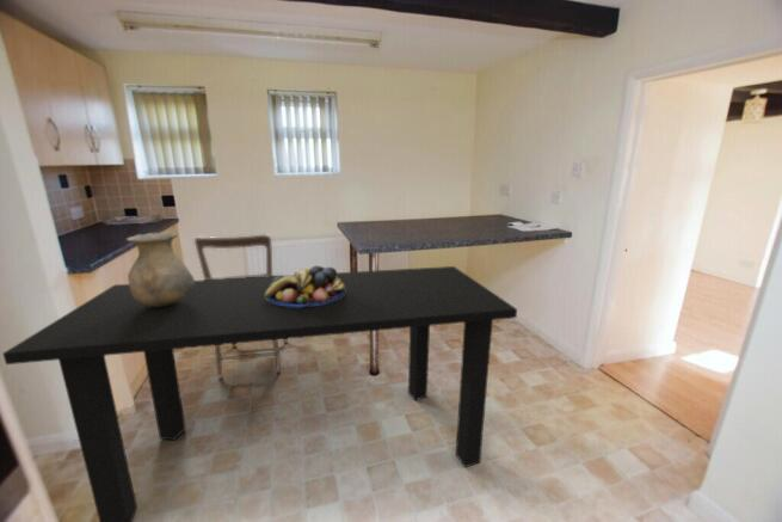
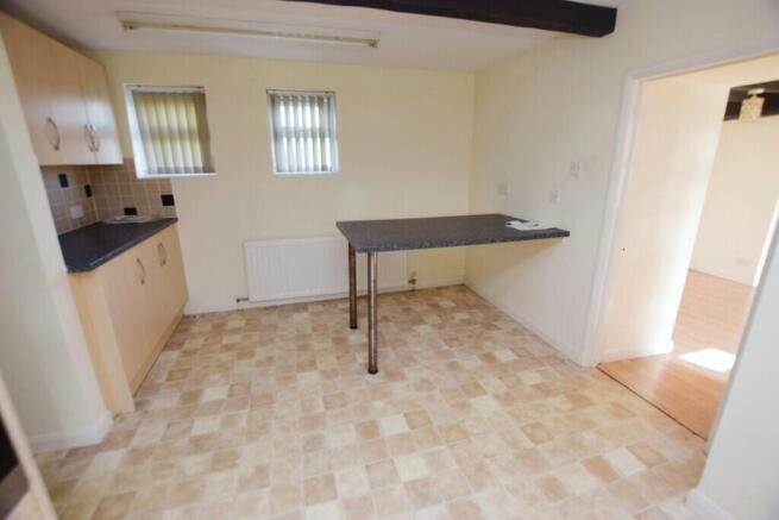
- chair [193,234,289,380]
- fruit bowl [265,265,345,307]
- vase [125,231,196,307]
- dining table [1,265,518,522]
